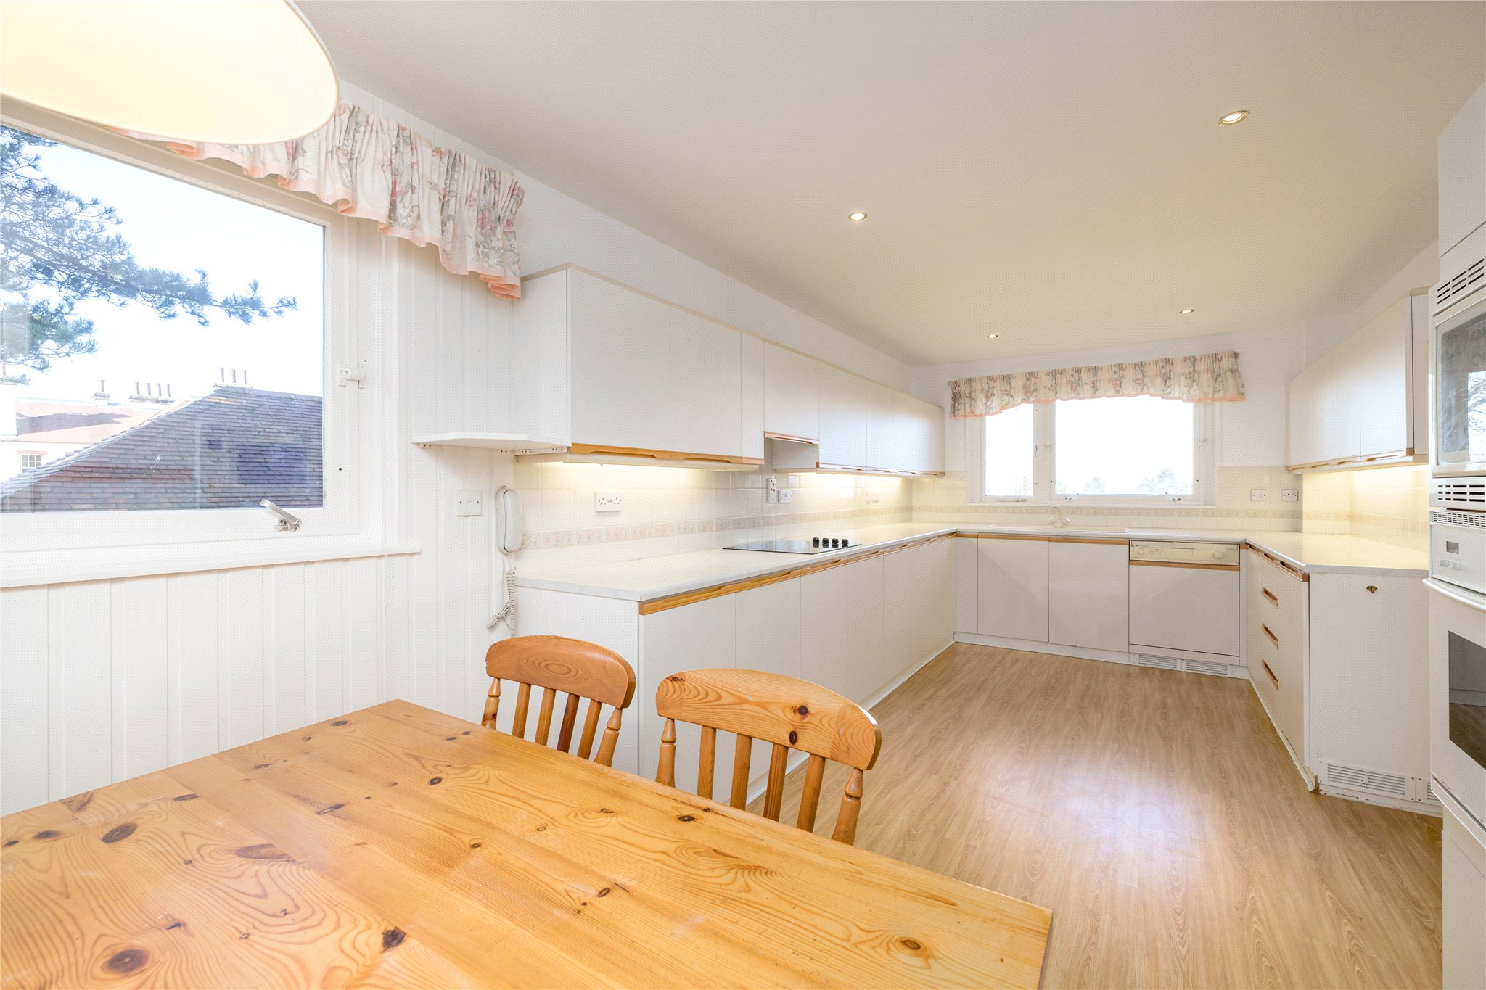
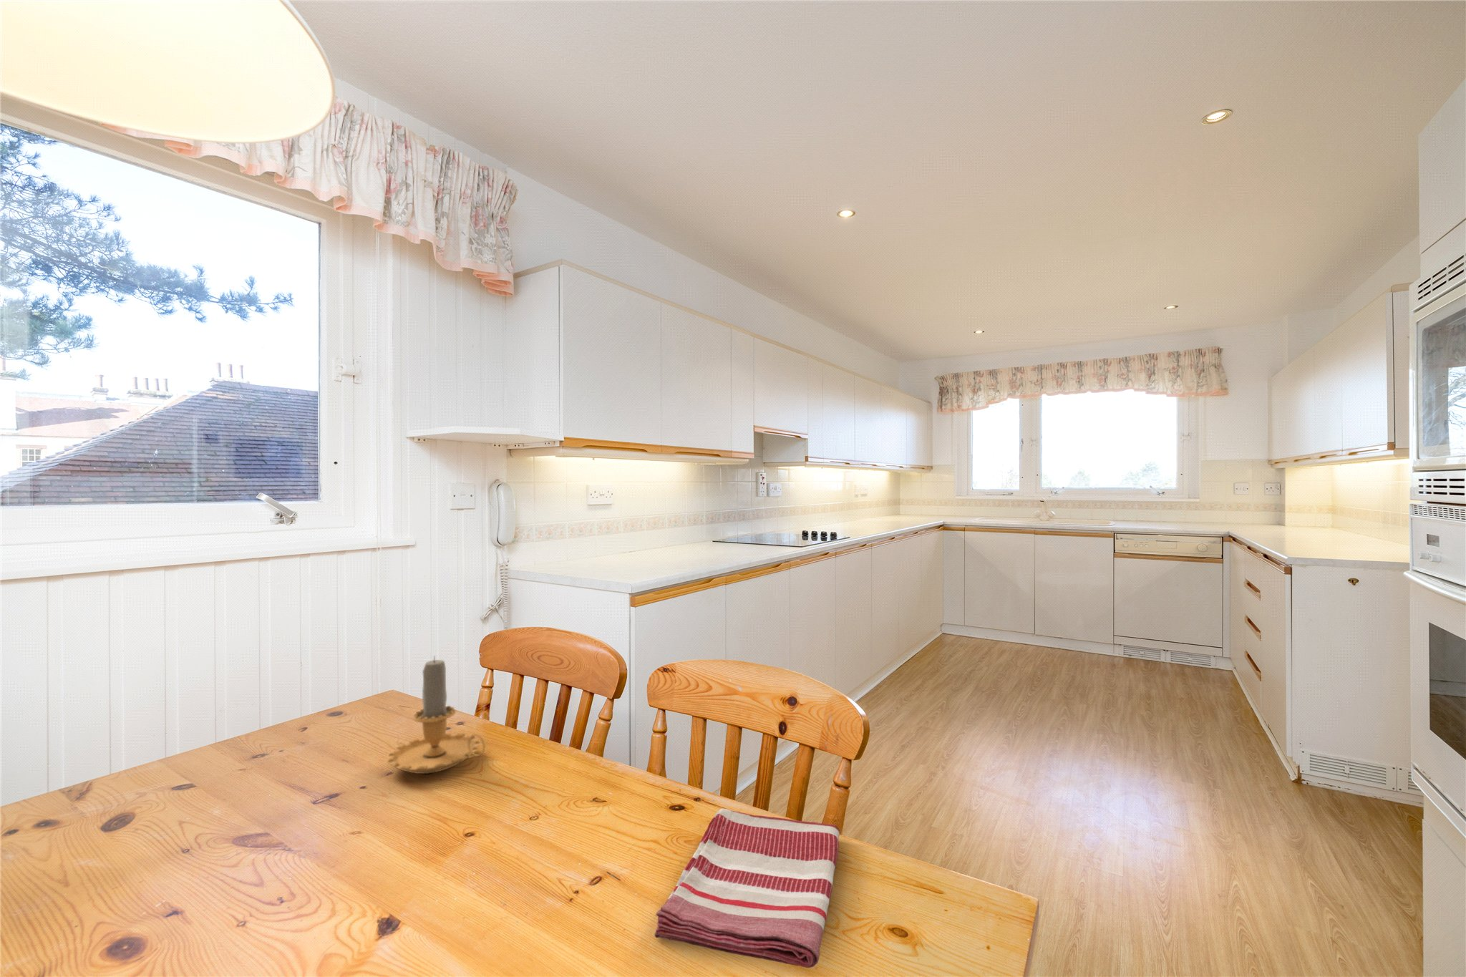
+ dish towel [654,808,840,968]
+ candle [387,655,486,774]
